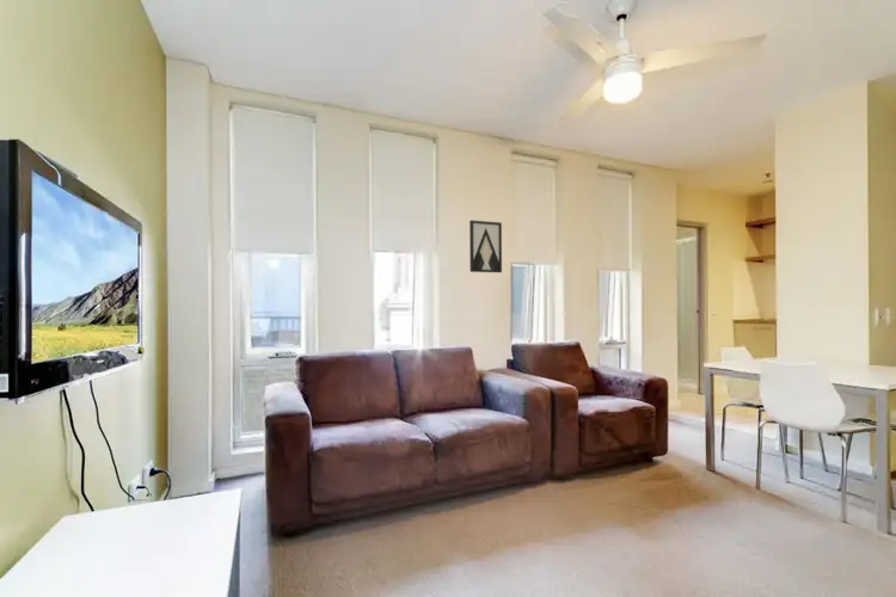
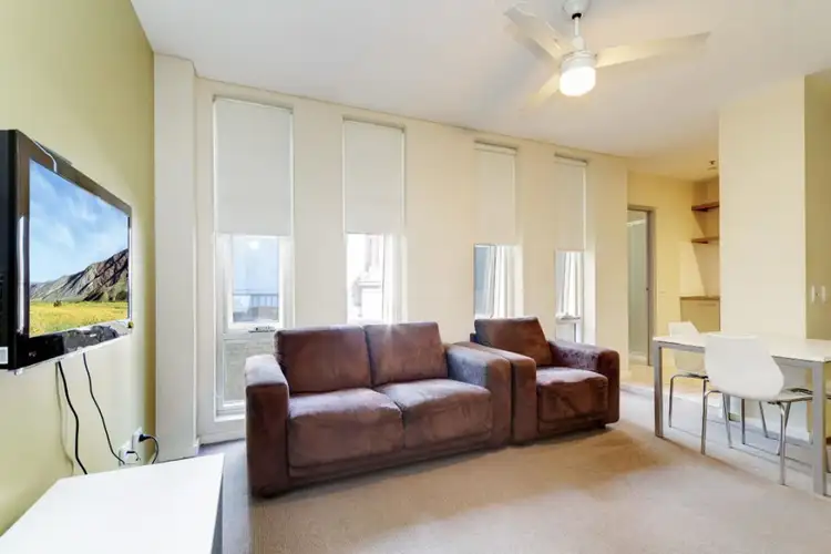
- wall art [468,219,503,273]
